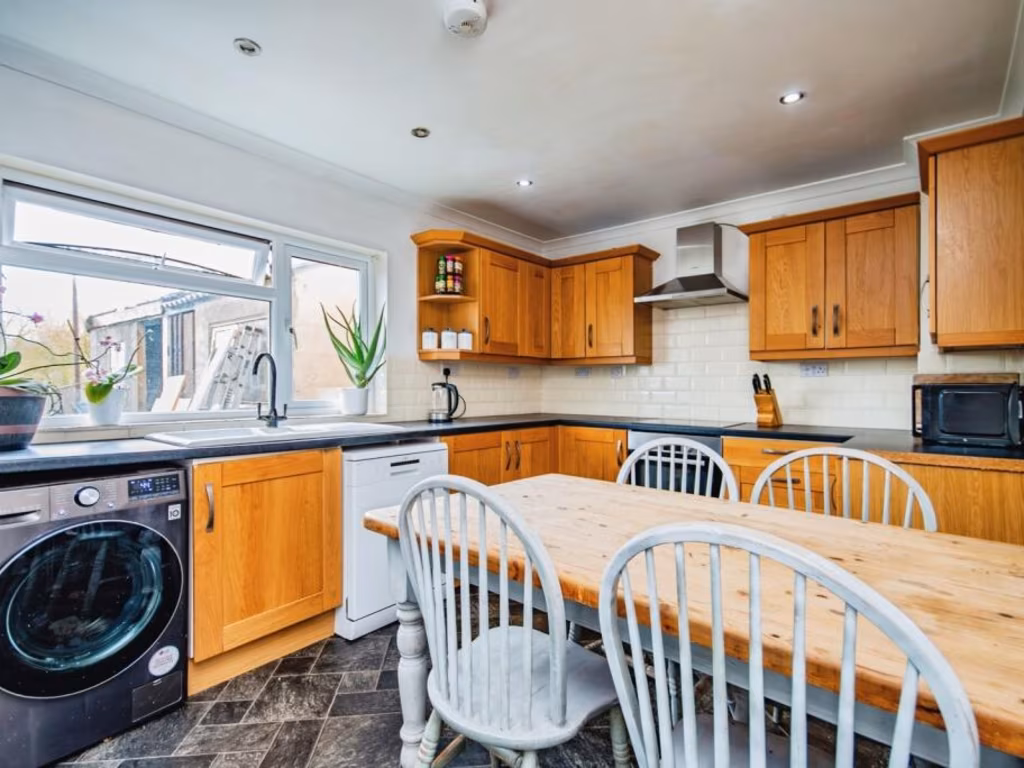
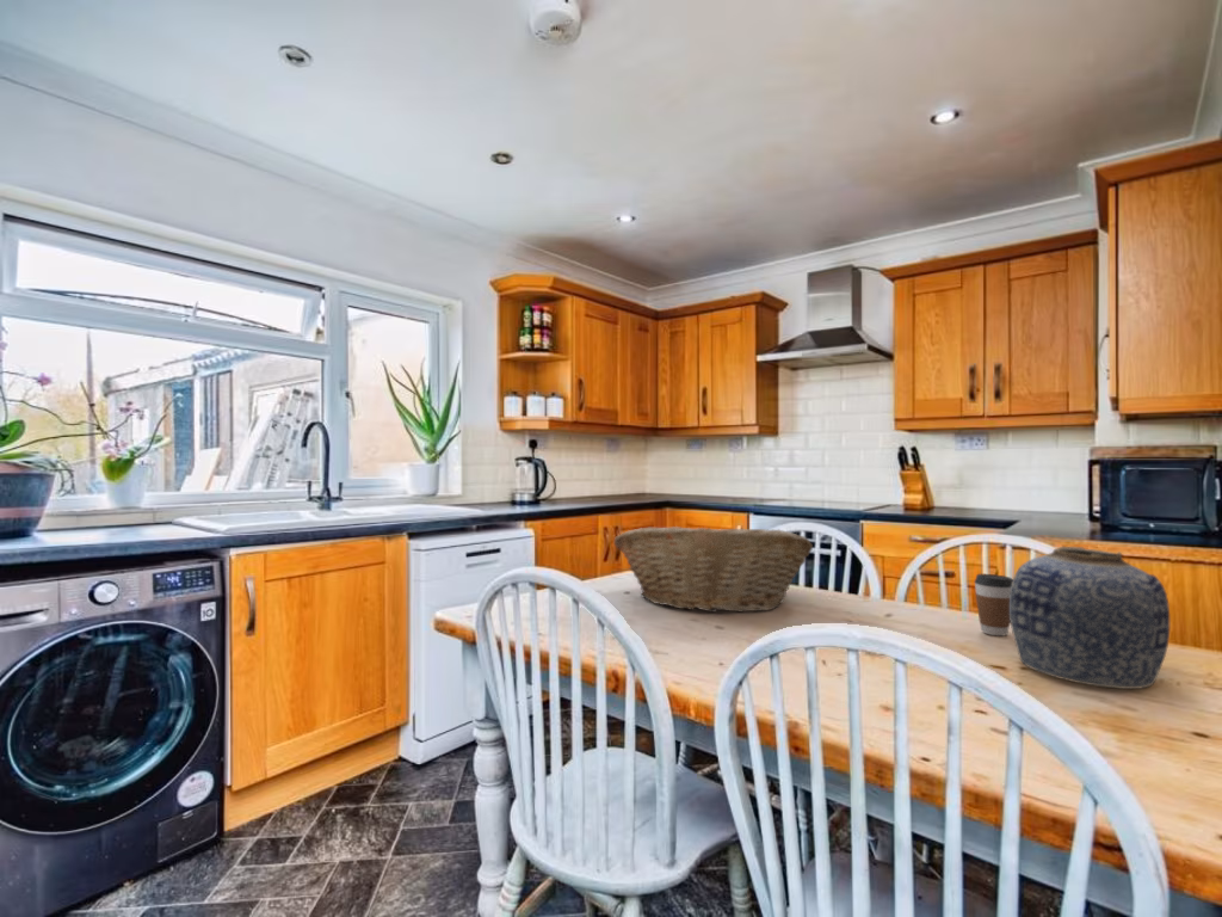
+ coffee cup [973,573,1013,636]
+ fruit basket [613,525,814,614]
+ vase [1010,546,1171,690]
